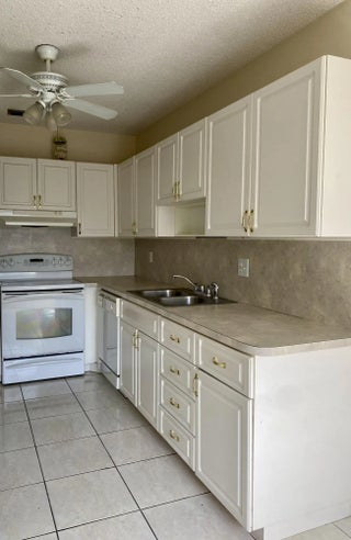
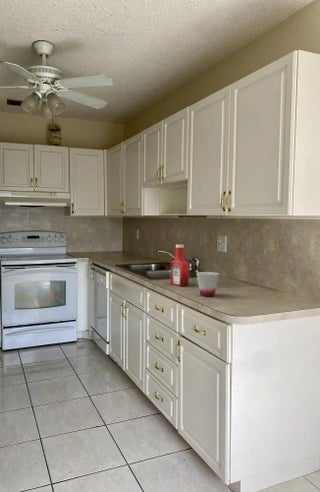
+ soap bottle [170,244,190,287]
+ cup [196,271,220,297]
